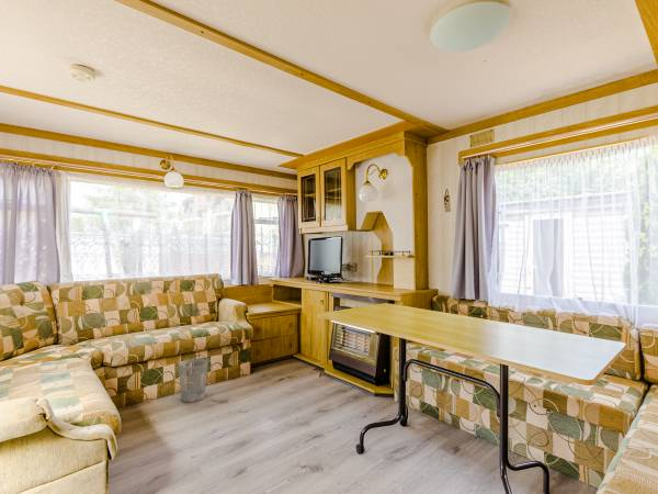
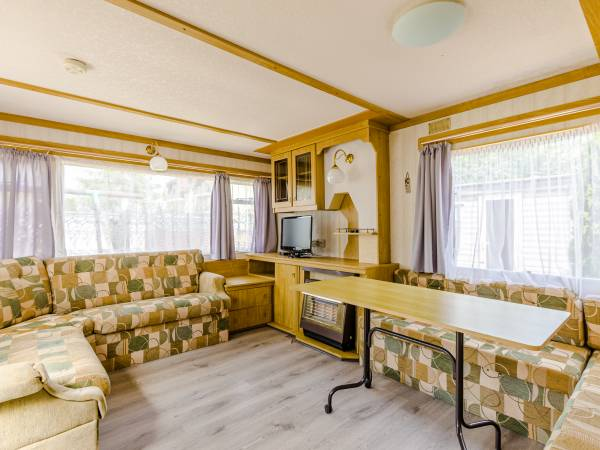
- wastebasket [178,358,209,403]
